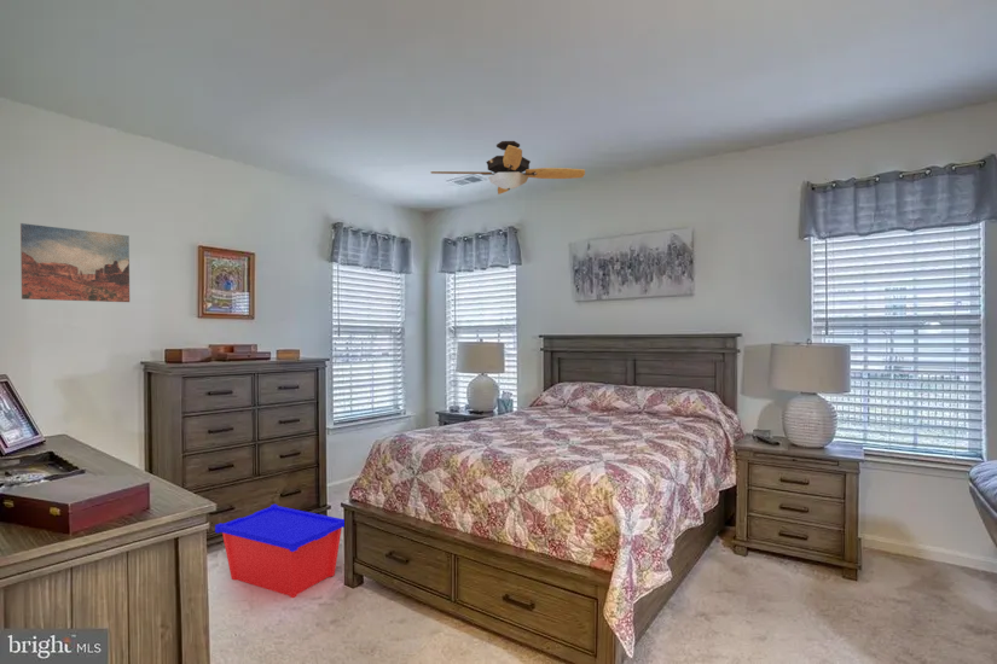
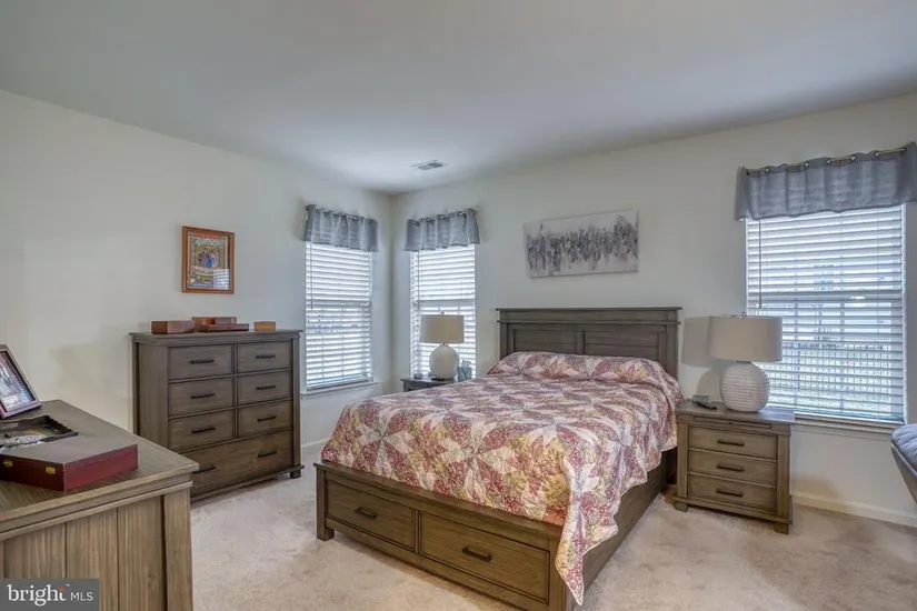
- ceiling fan [429,140,586,196]
- storage bin [214,503,346,599]
- wall art [19,222,131,303]
